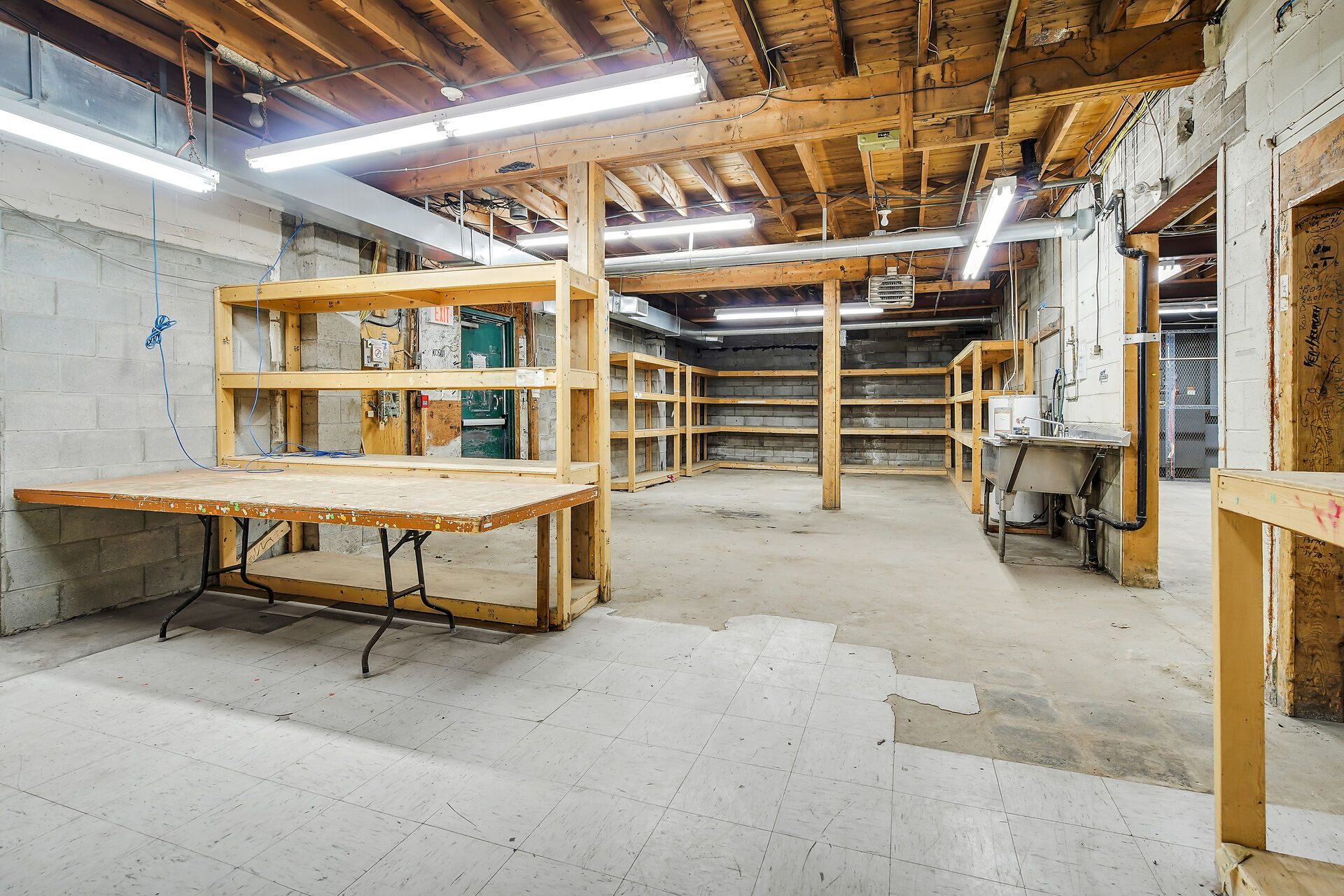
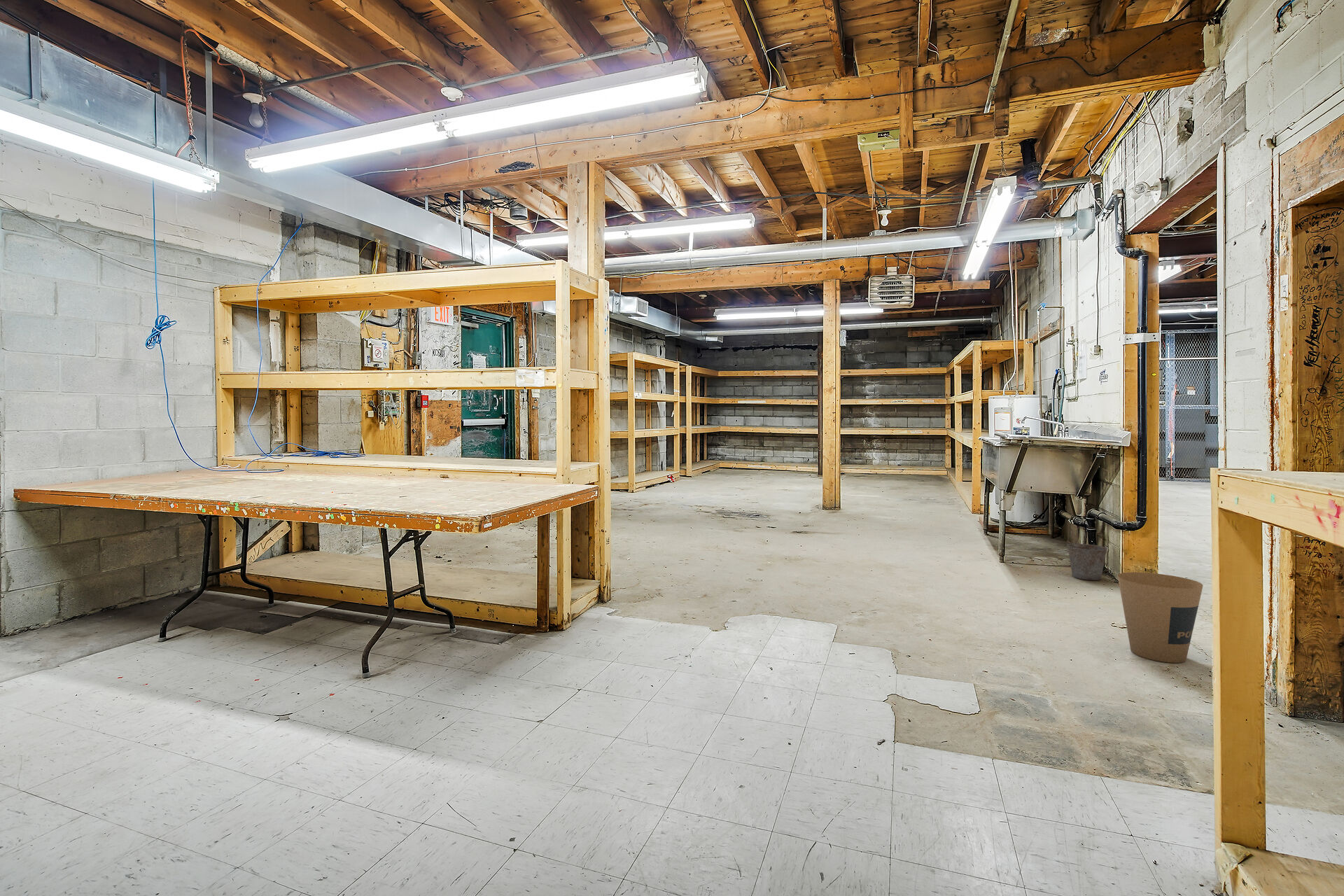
+ trash can [1117,572,1203,664]
+ bucket [1066,526,1109,581]
